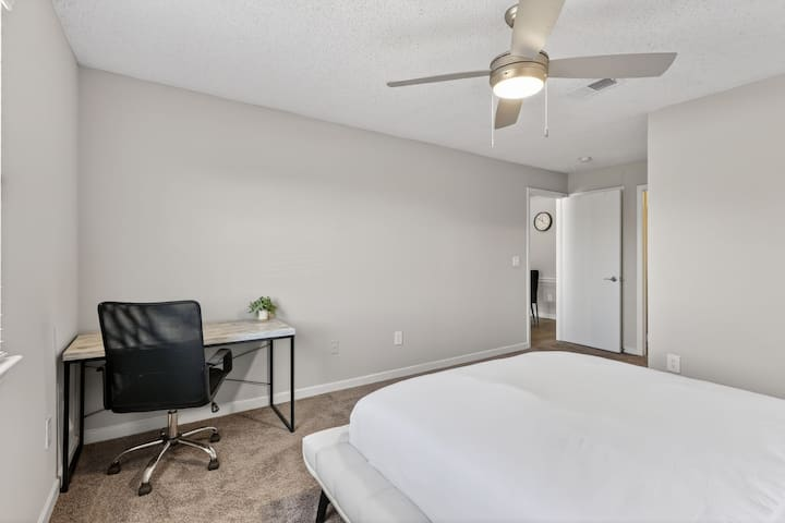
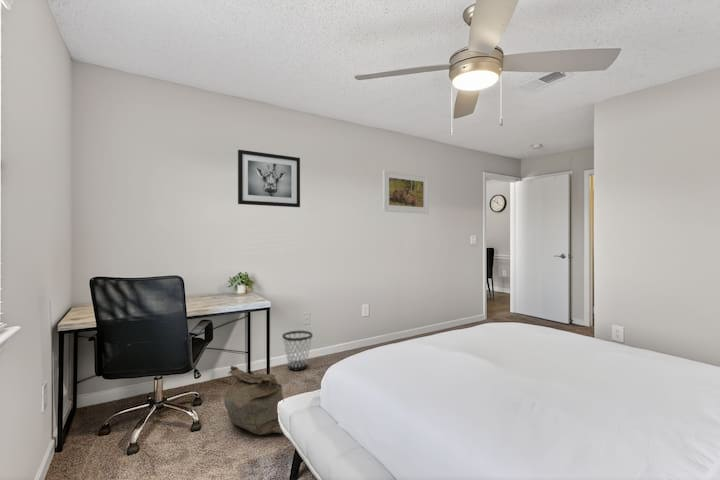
+ bag [223,365,284,436]
+ wall art [237,149,301,208]
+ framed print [382,169,429,215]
+ wastebasket [281,330,314,372]
